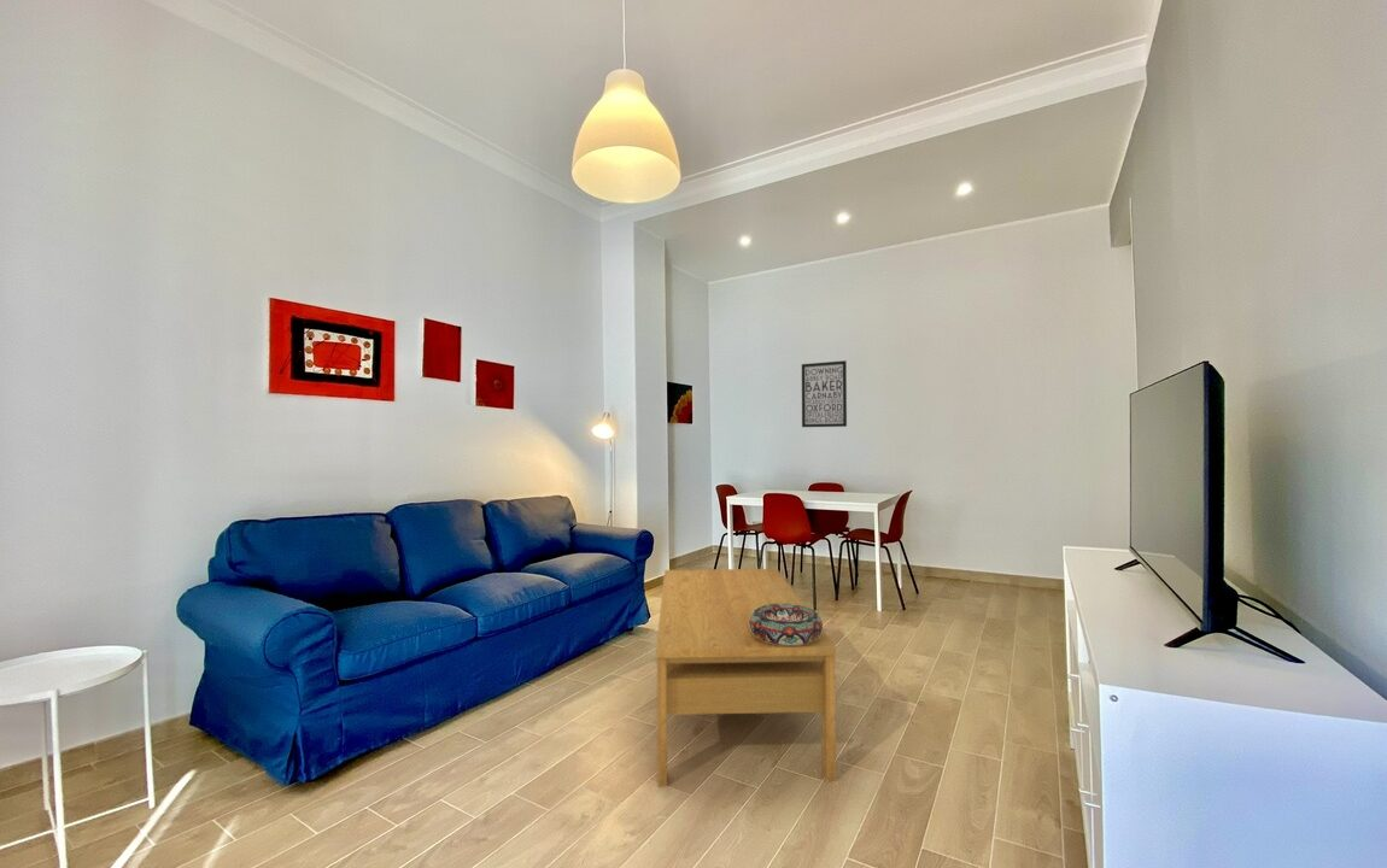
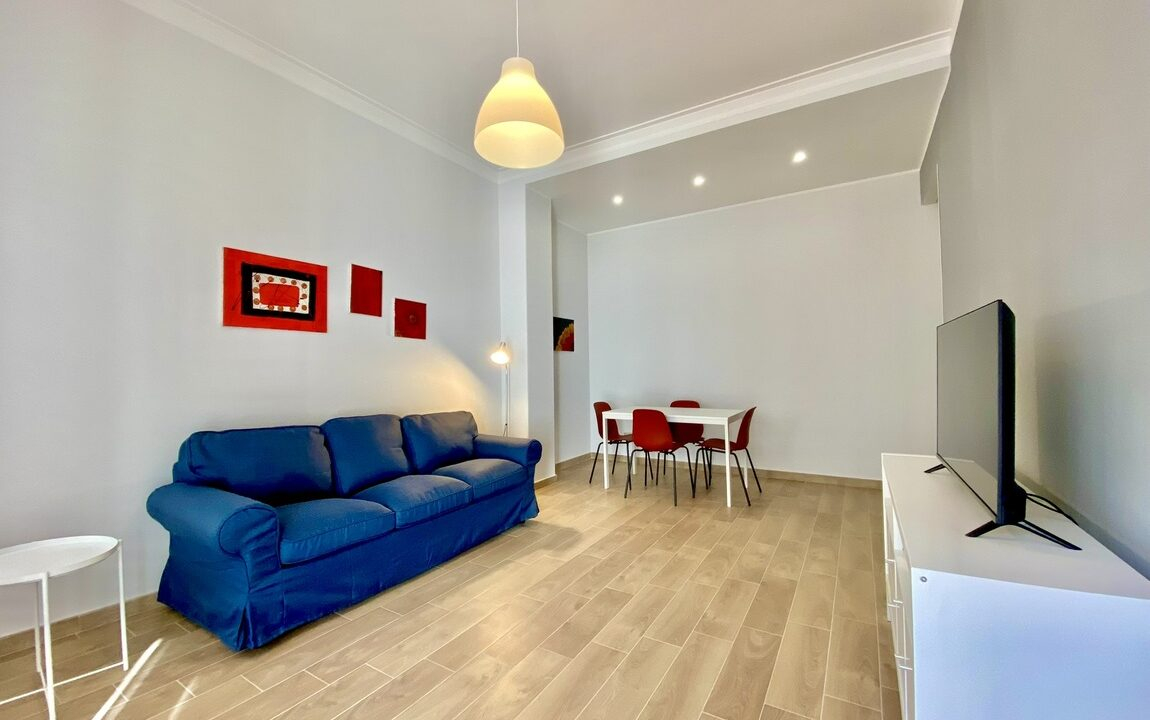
- decorative bowl [749,604,824,645]
- coffee table [655,568,837,788]
- wall art [801,359,848,428]
